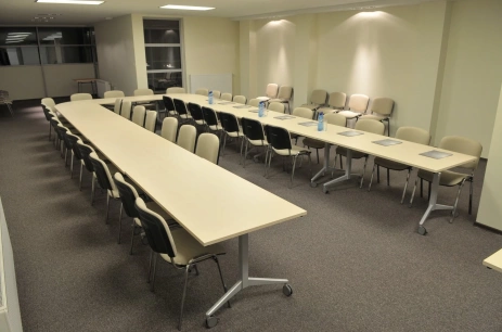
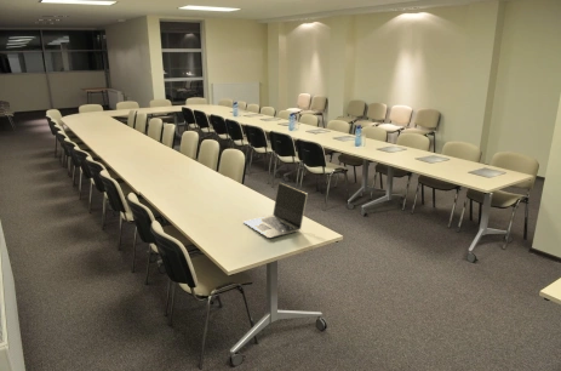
+ laptop [242,182,309,239]
